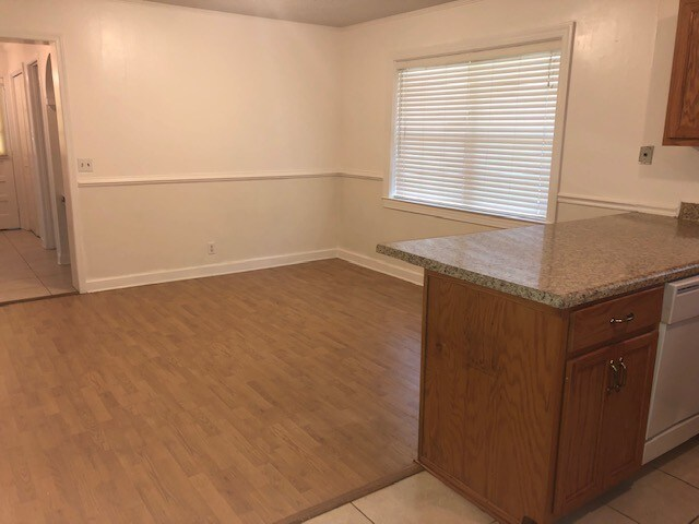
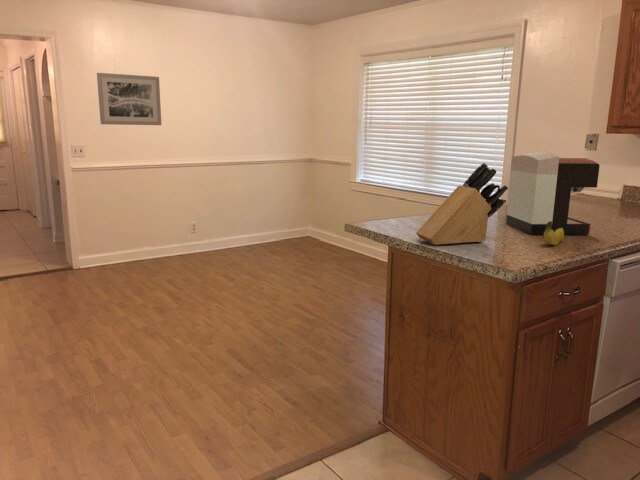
+ wall art [96,72,162,126]
+ coffee maker [505,150,600,236]
+ fruit [543,221,565,246]
+ knife block [415,162,509,246]
